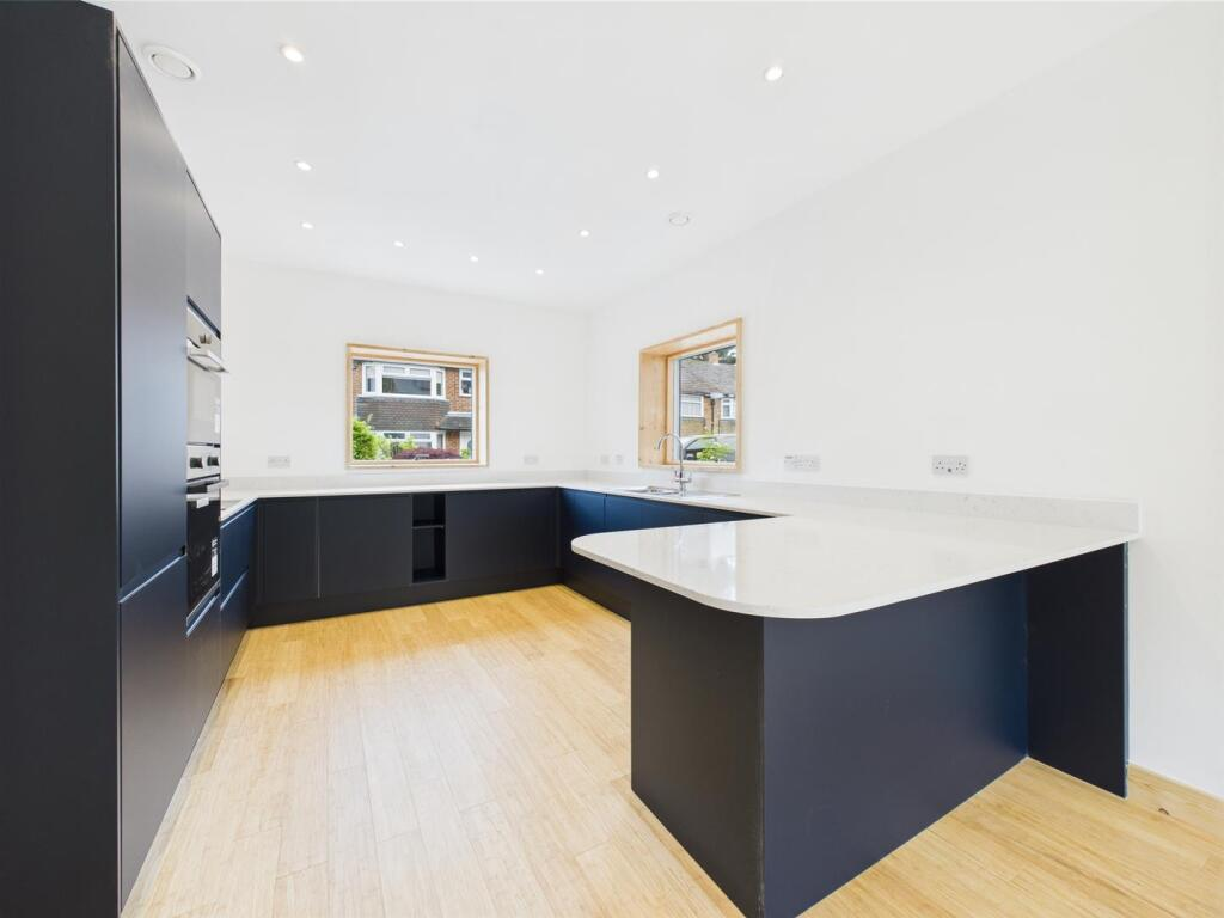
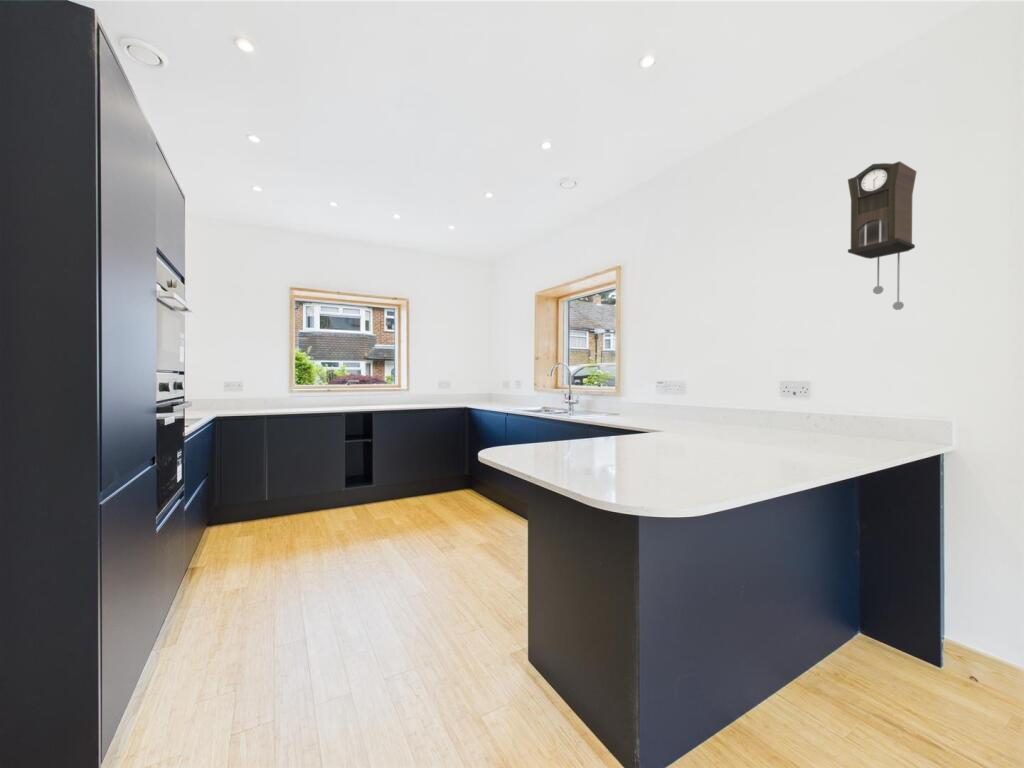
+ pendulum clock [847,160,918,311]
